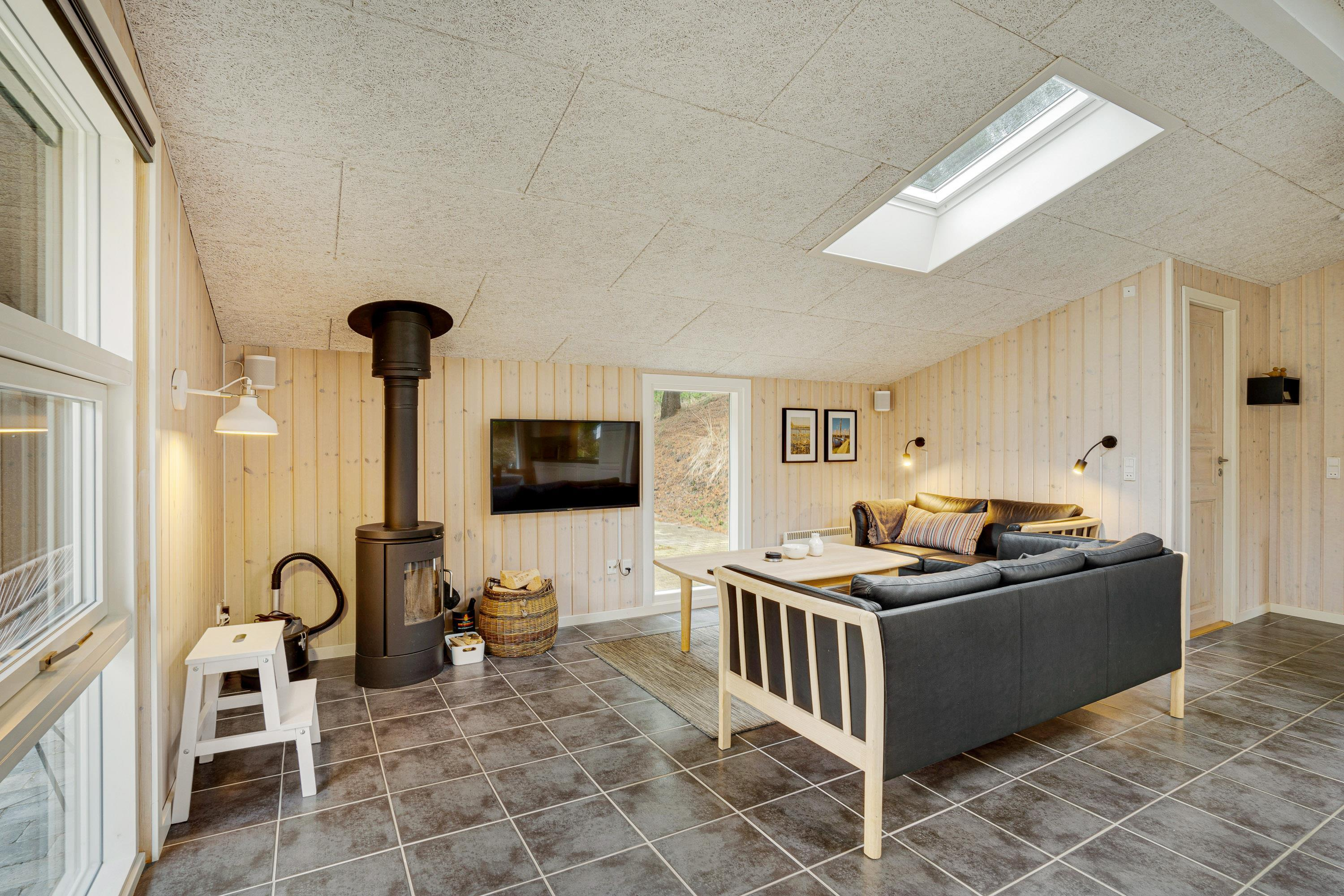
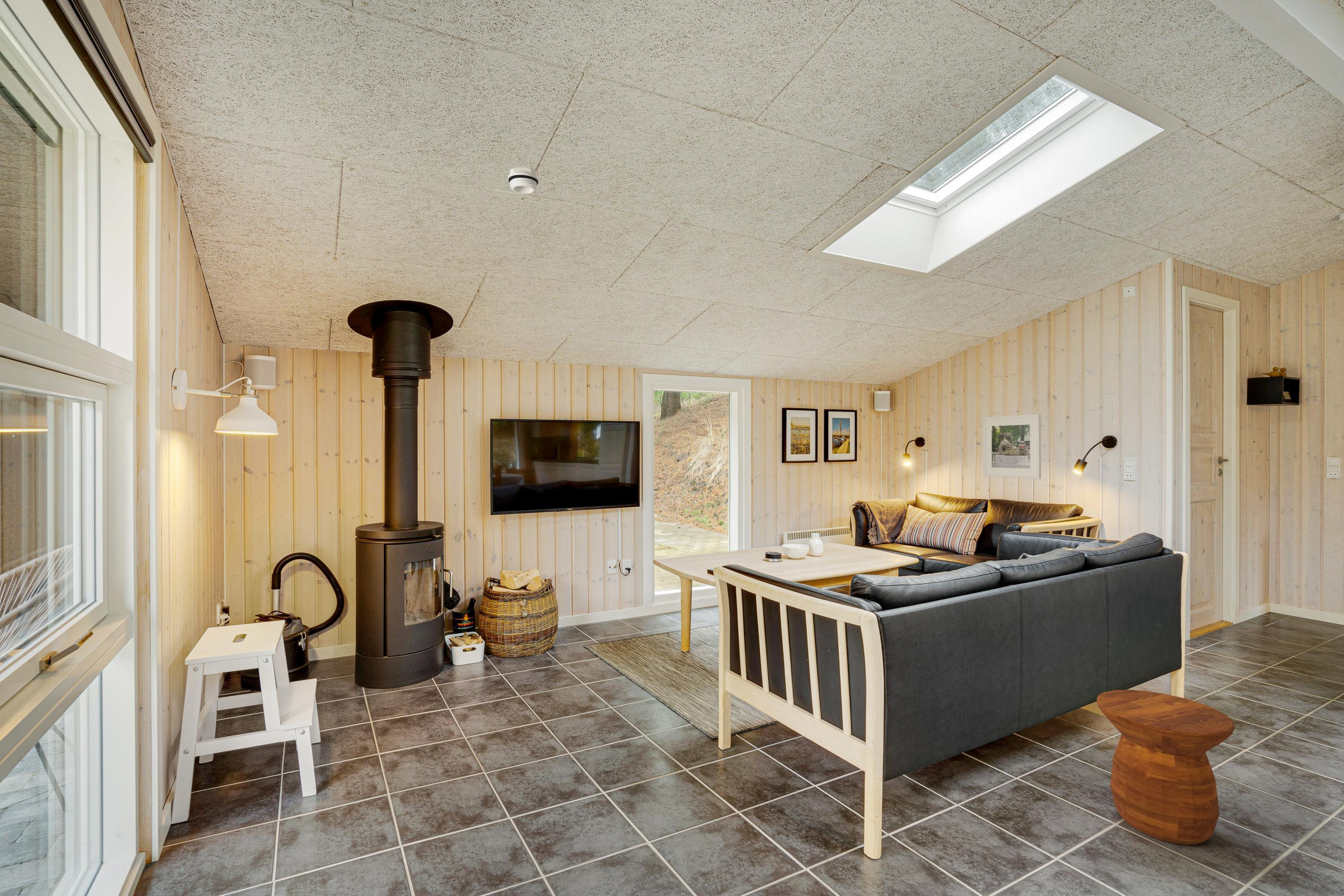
+ side table [1096,689,1235,845]
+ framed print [982,414,1042,479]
+ smoke detector [508,167,539,194]
